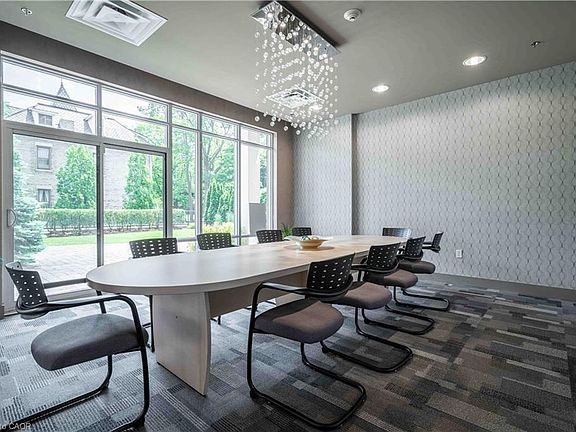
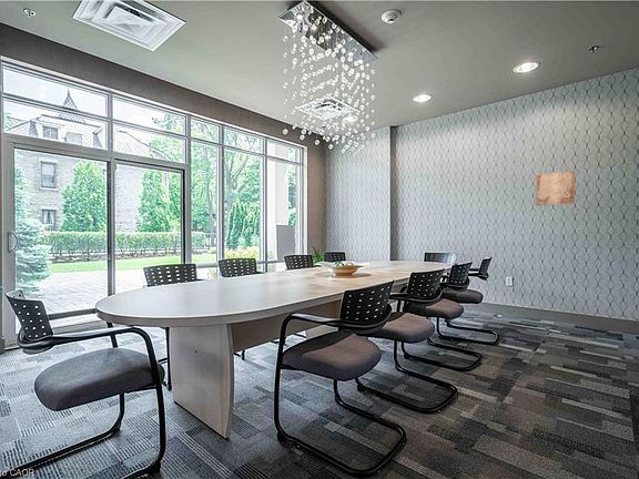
+ wall art [535,170,576,206]
